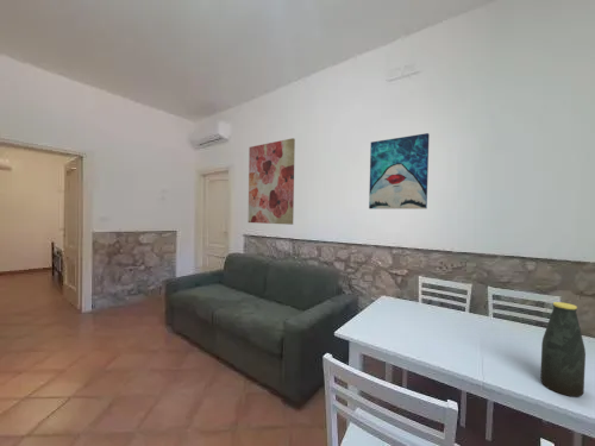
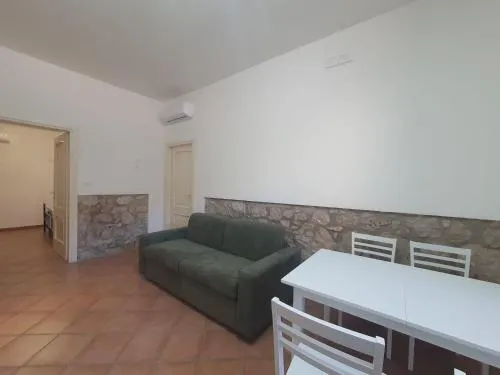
- wall art [368,132,431,211]
- bottle [539,301,587,398]
- wall art [248,137,296,226]
